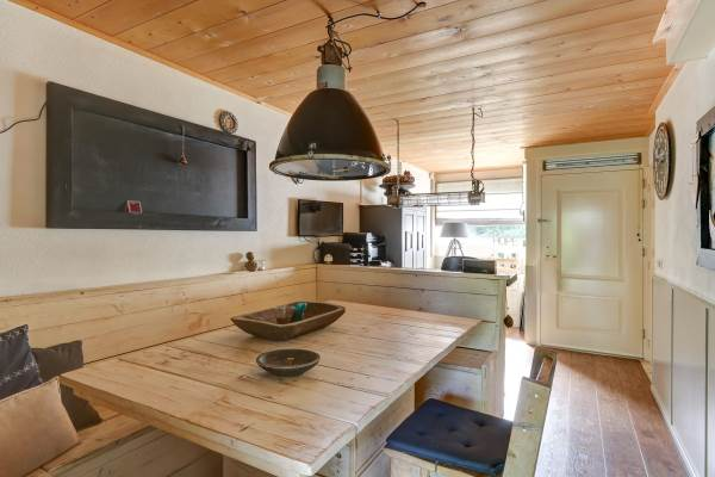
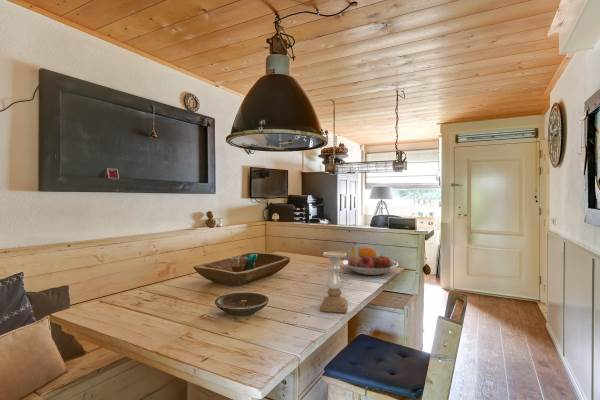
+ candle holder [320,250,349,314]
+ fruit bowl [341,246,399,276]
